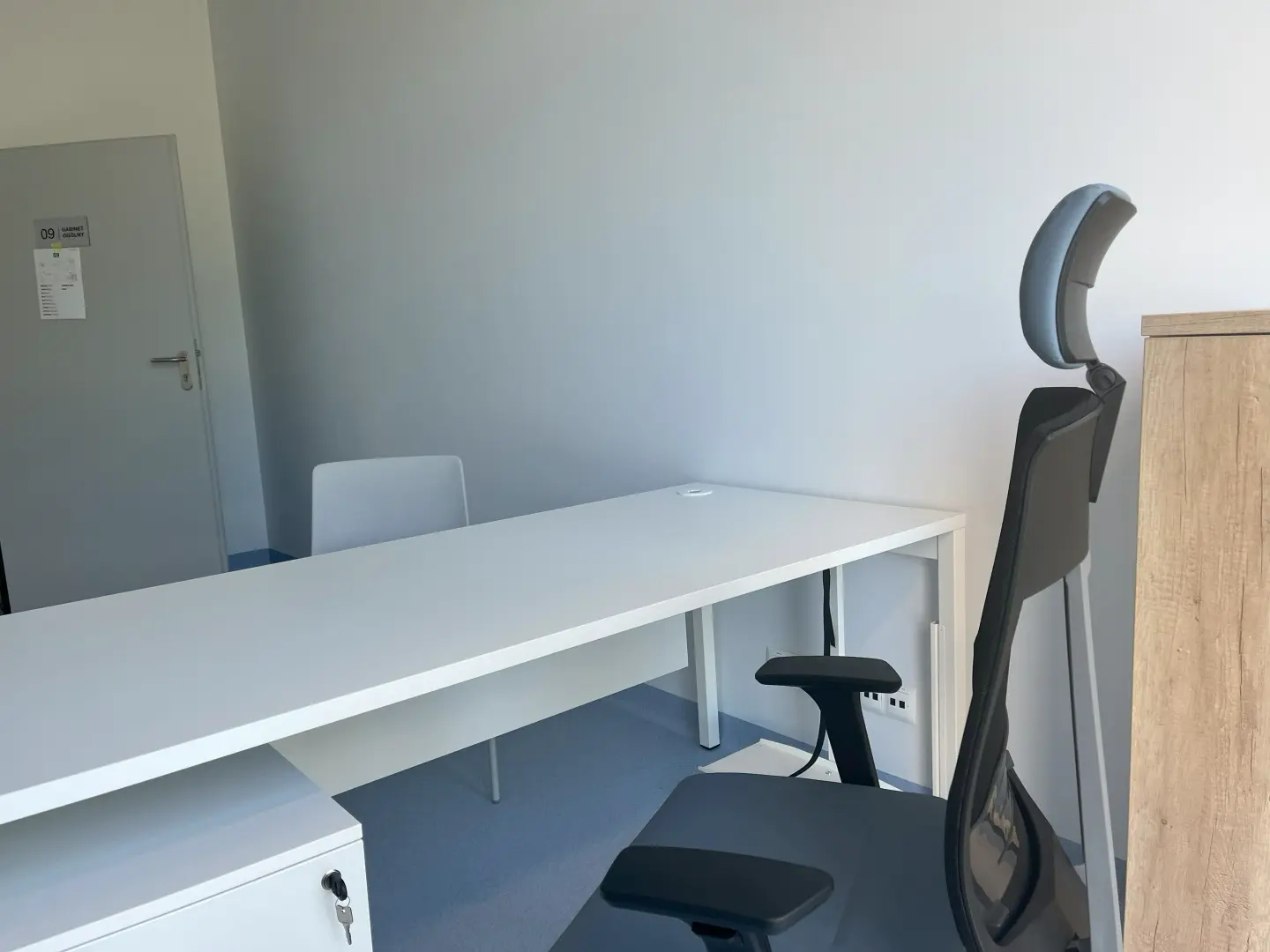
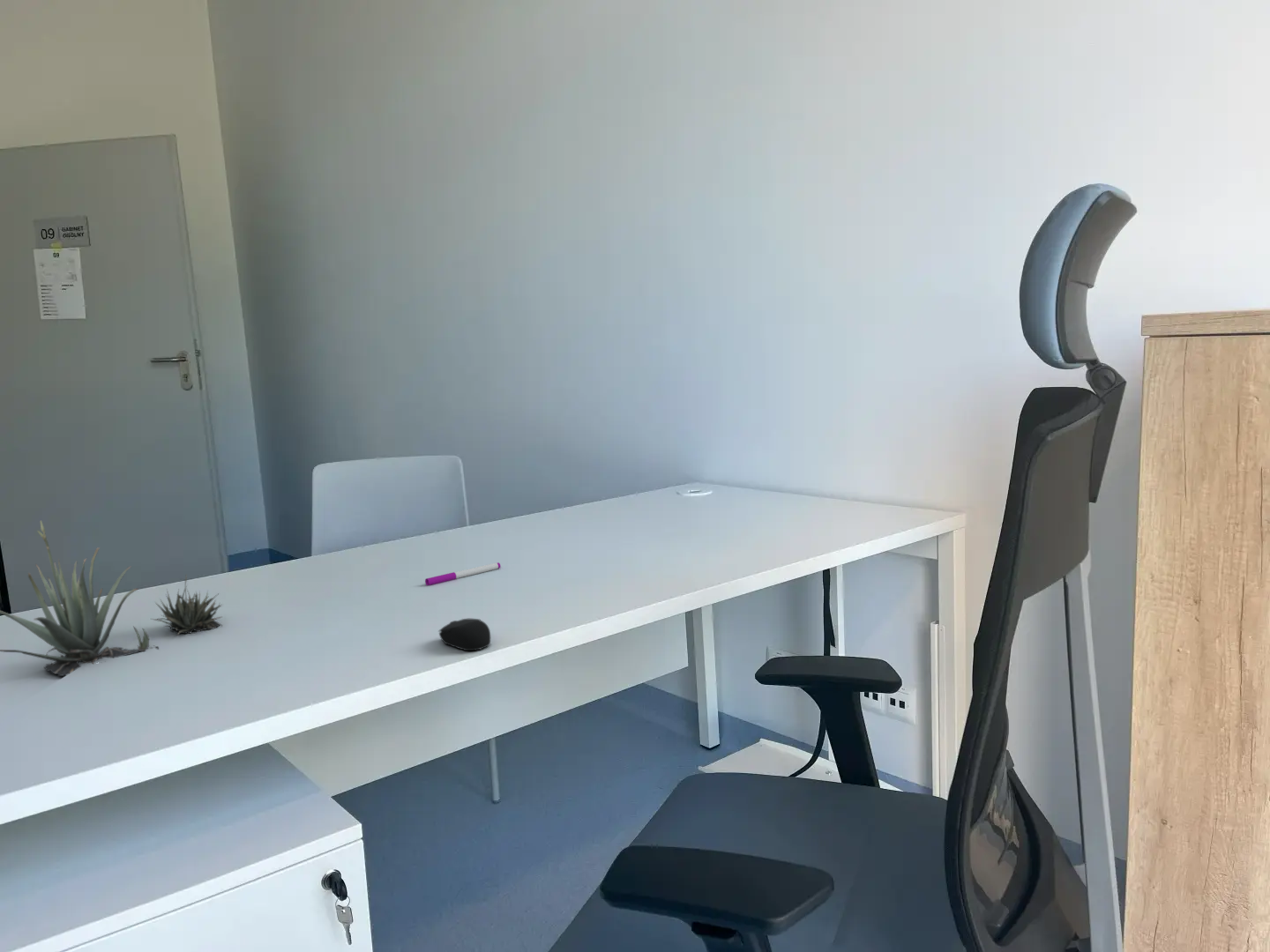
+ computer mouse [437,618,491,651]
+ succulent plant [0,519,224,677]
+ pen [424,562,502,586]
